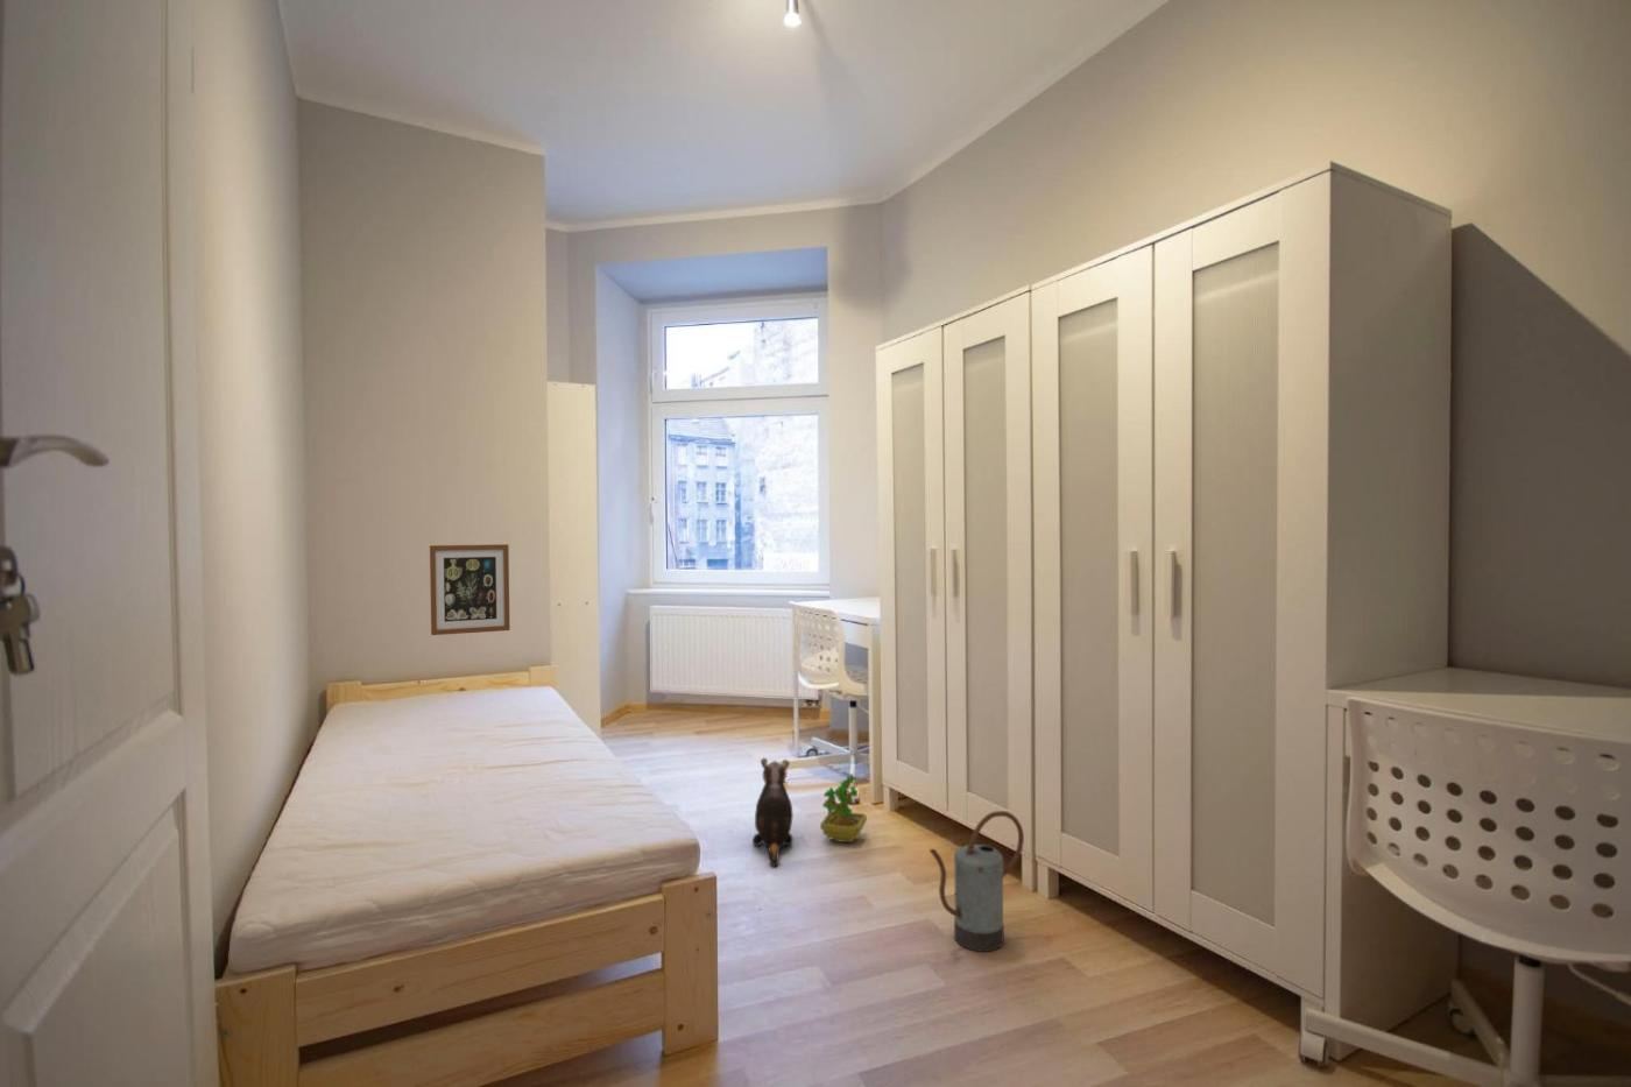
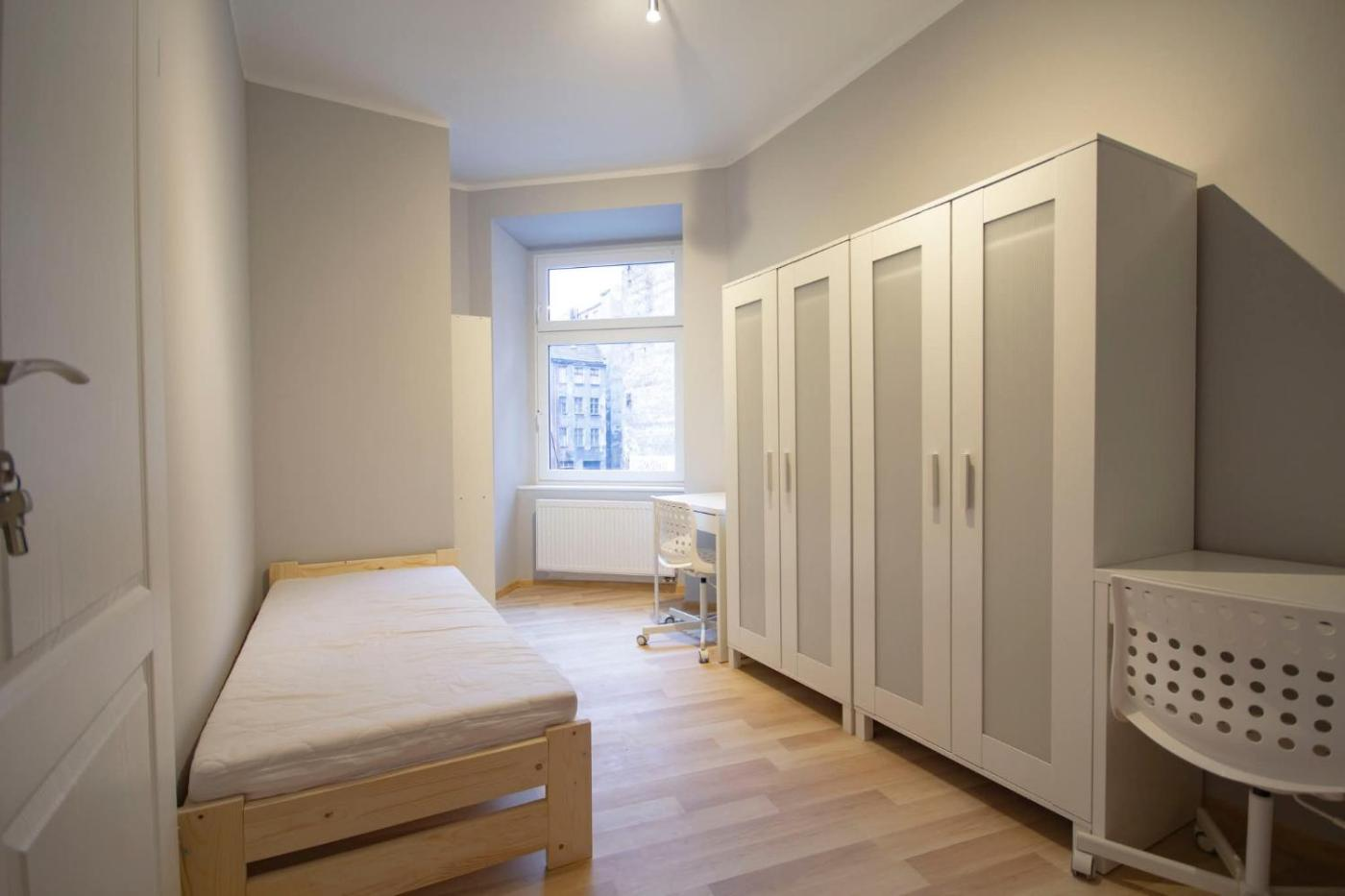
- wall art [429,544,512,636]
- plush toy [752,757,794,867]
- watering can [929,809,1025,954]
- decorative plant [819,773,868,843]
